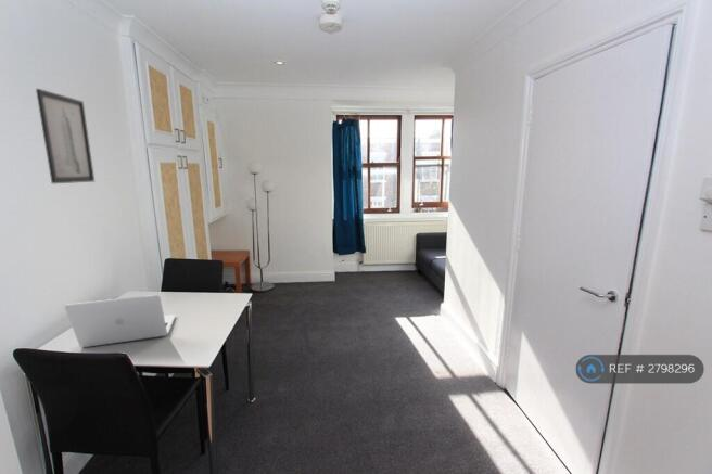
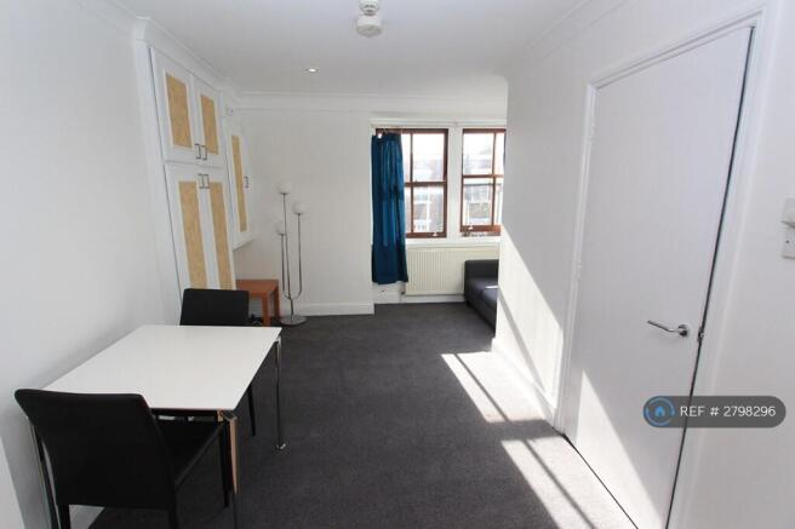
- laptop [64,294,176,348]
- wall art [35,88,96,184]
